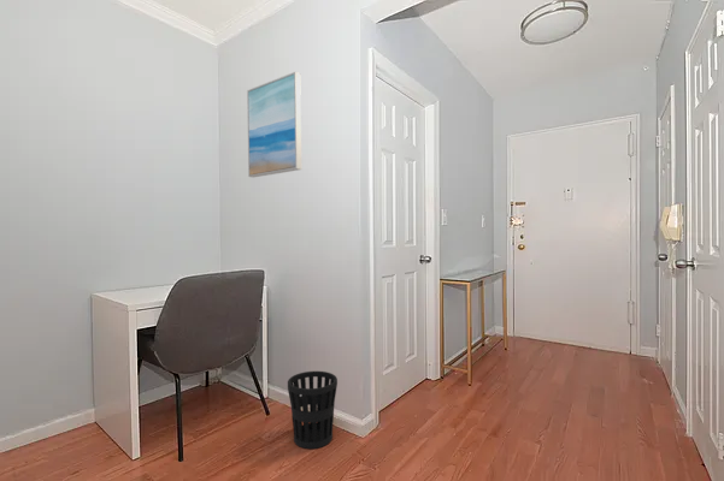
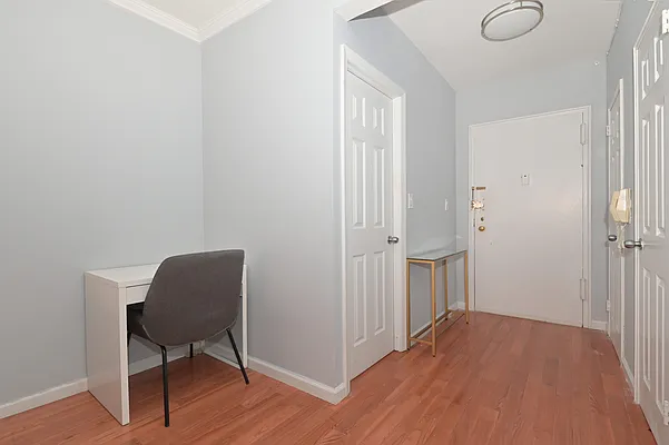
- wall art [246,71,302,179]
- wastebasket [287,370,339,450]
